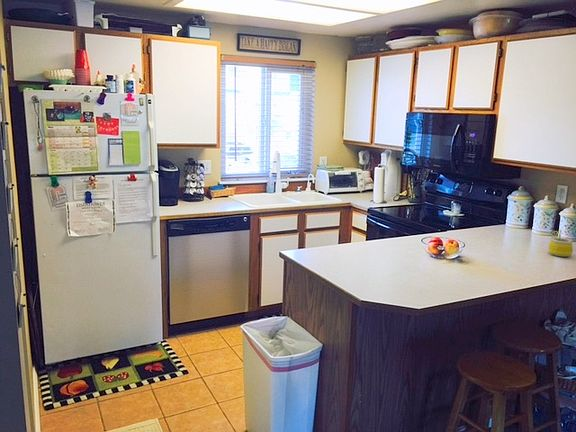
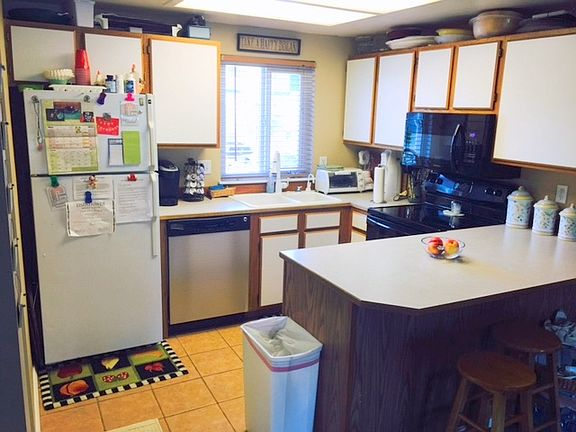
- mug [548,229,574,258]
